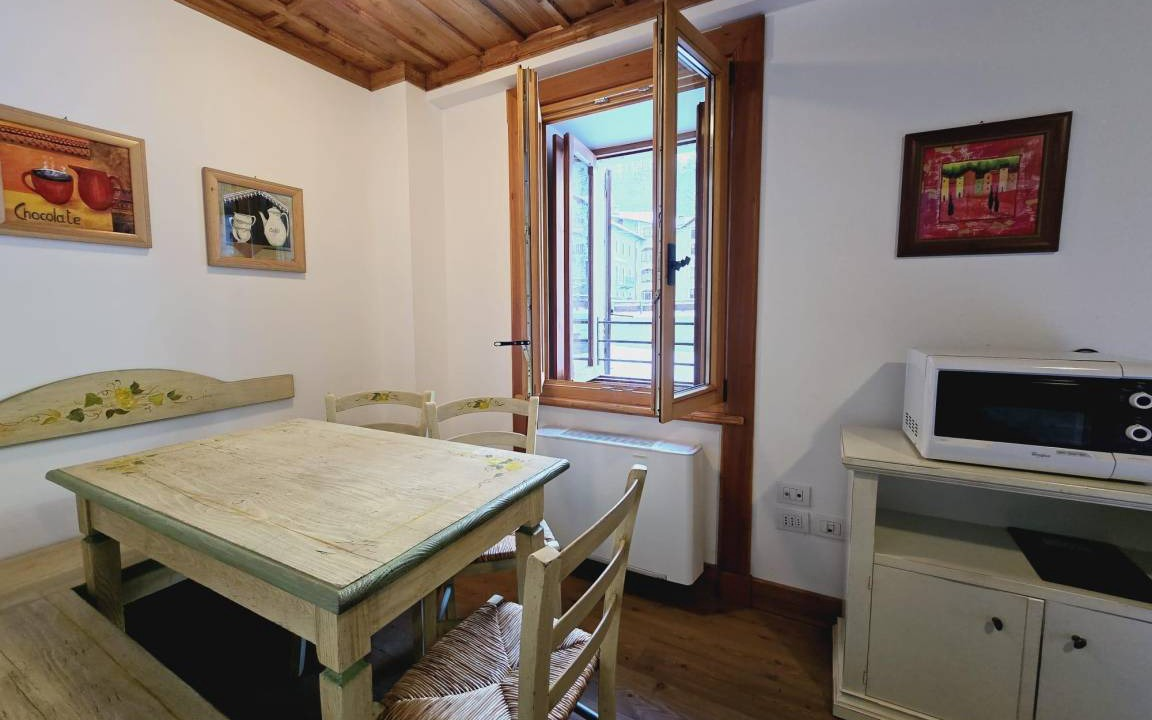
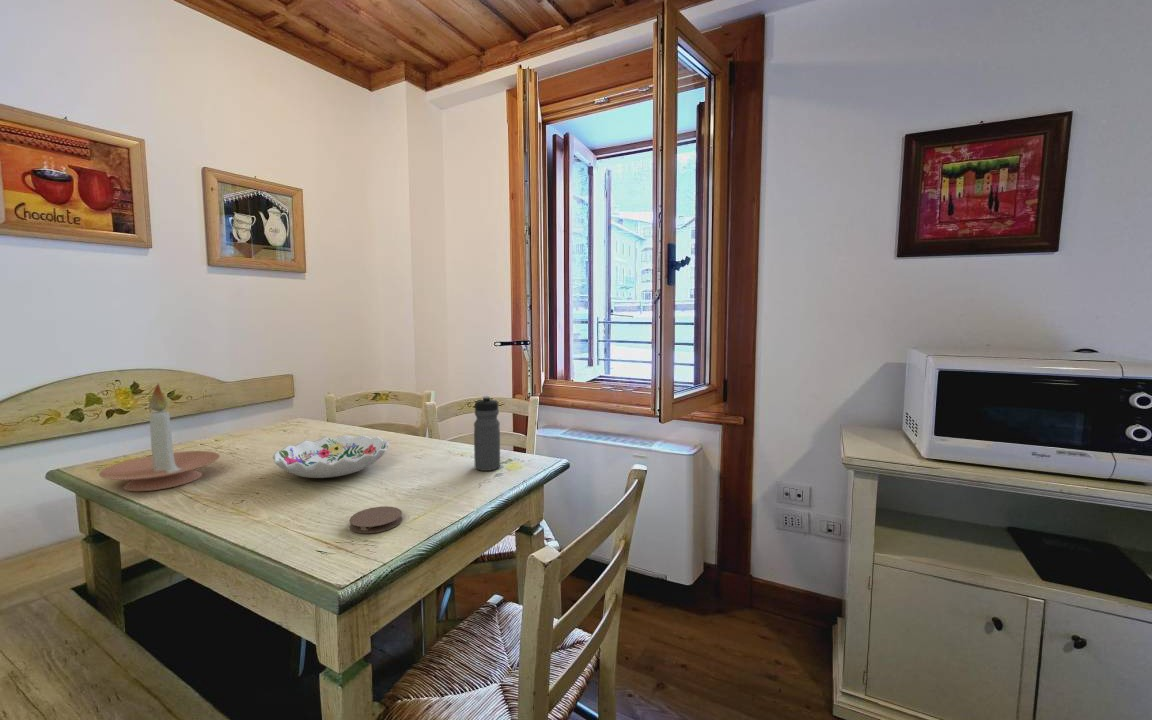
+ decorative bowl [272,434,390,479]
+ coaster [348,505,403,534]
+ water bottle [473,395,501,472]
+ candle holder [98,383,221,492]
